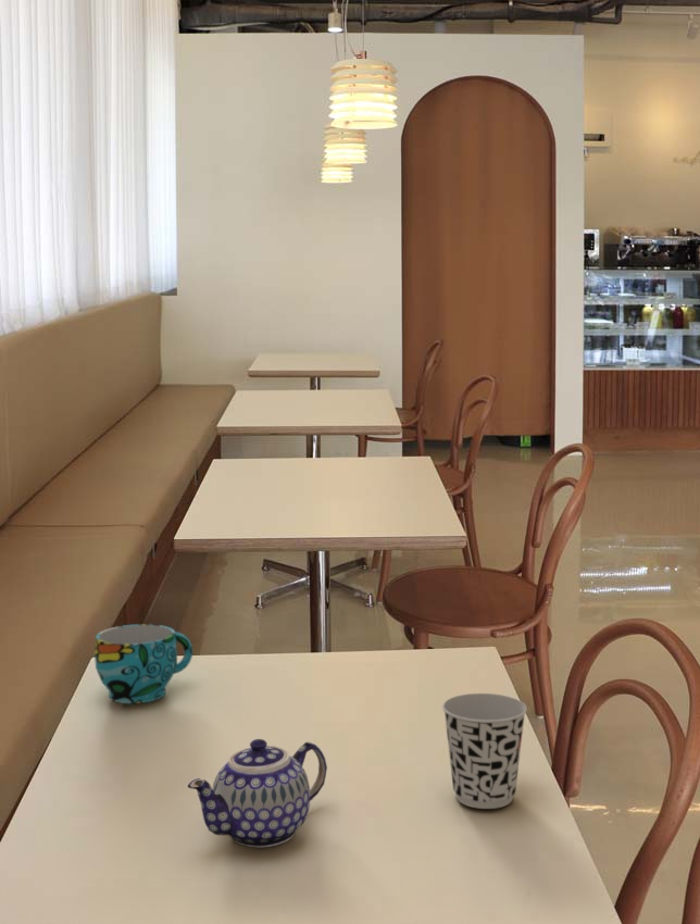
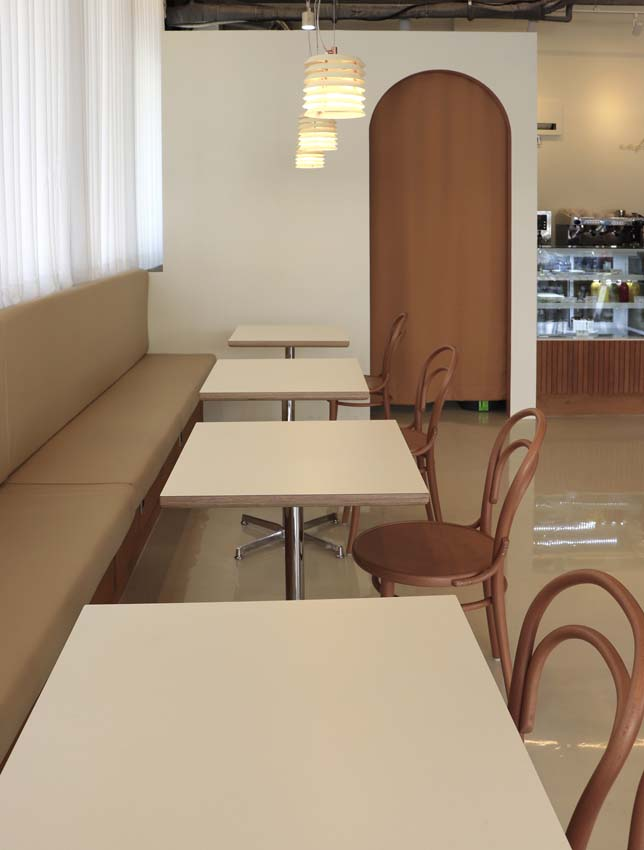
- cup [93,623,193,704]
- teapot [187,738,328,848]
- cup [441,692,528,810]
